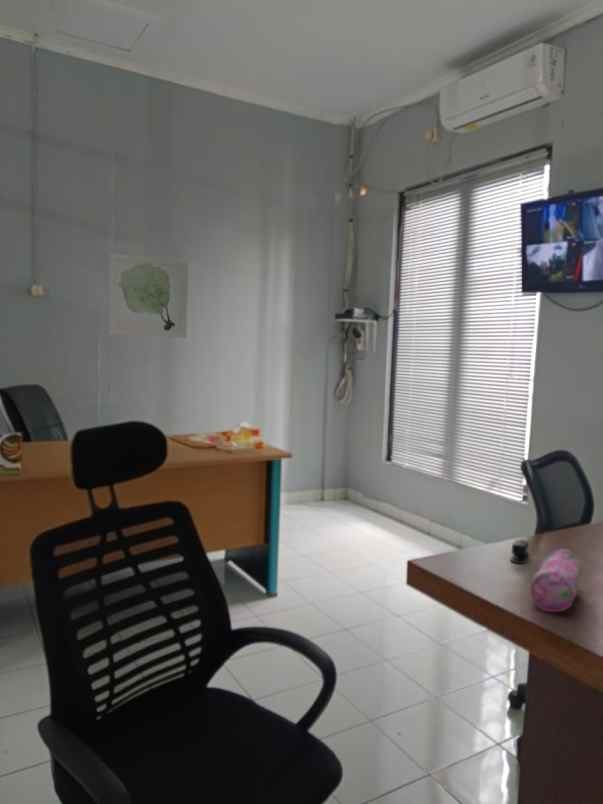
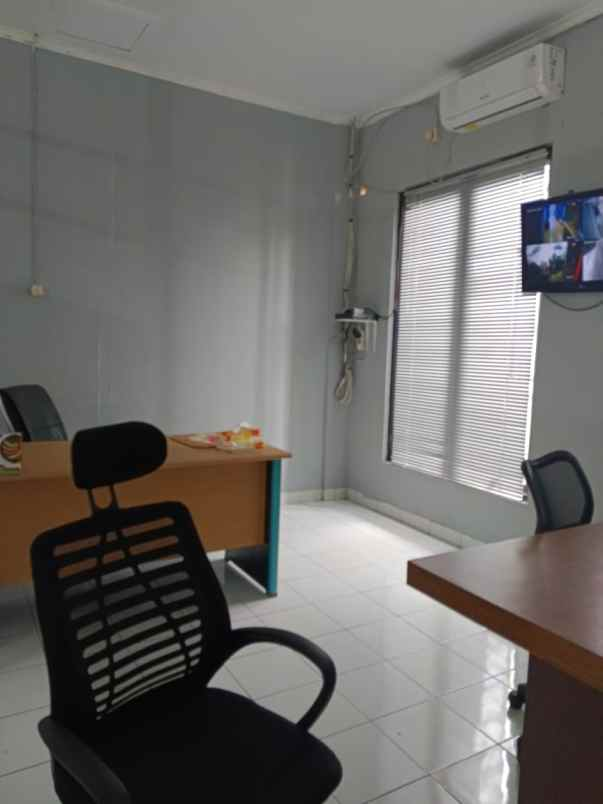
- pencil case [529,548,583,613]
- stapler [509,538,530,565]
- wall art [108,252,189,339]
